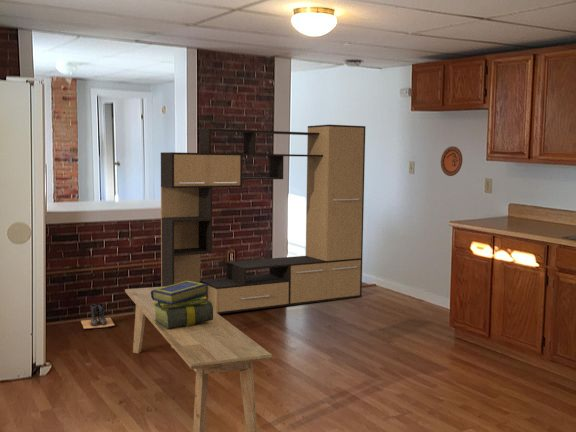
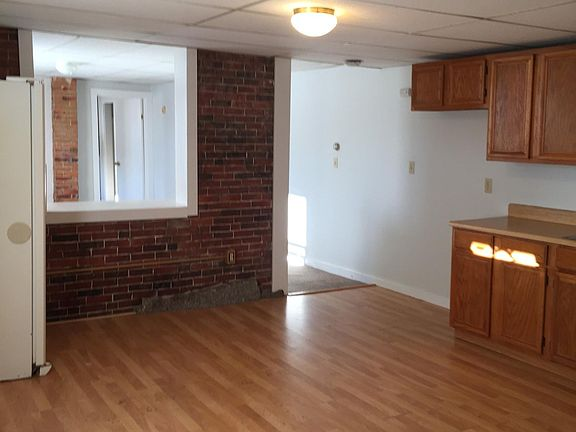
- boots [80,303,116,330]
- bench [124,286,273,432]
- media console [160,124,367,315]
- stack of books [151,280,213,329]
- decorative plate [440,145,463,177]
